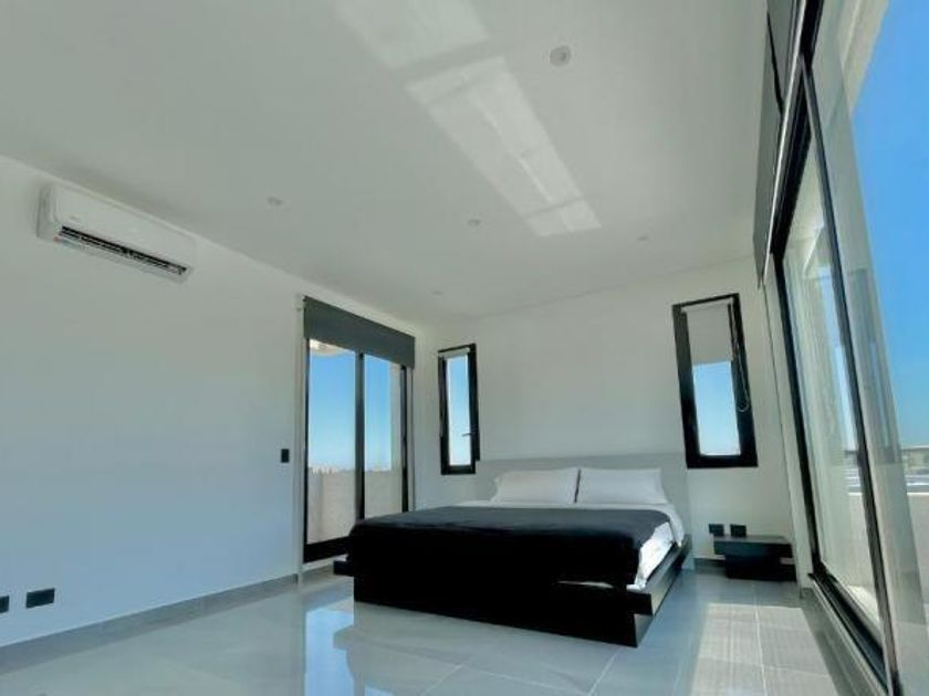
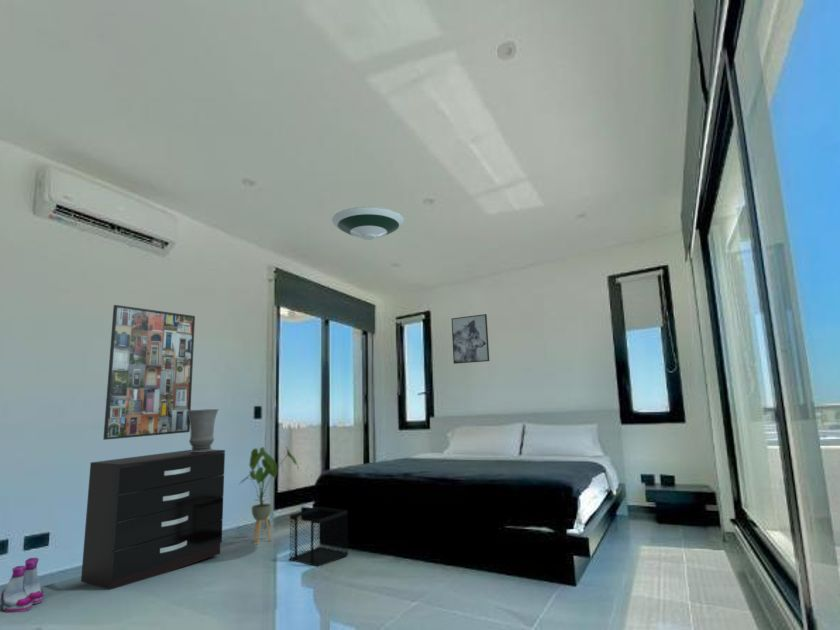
+ boots [0,557,45,613]
+ house plant [239,446,300,546]
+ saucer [331,206,405,241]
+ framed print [102,304,196,441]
+ wall art [450,313,490,365]
+ vase [187,408,220,452]
+ wastebasket [288,506,349,568]
+ dresser [80,449,226,591]
